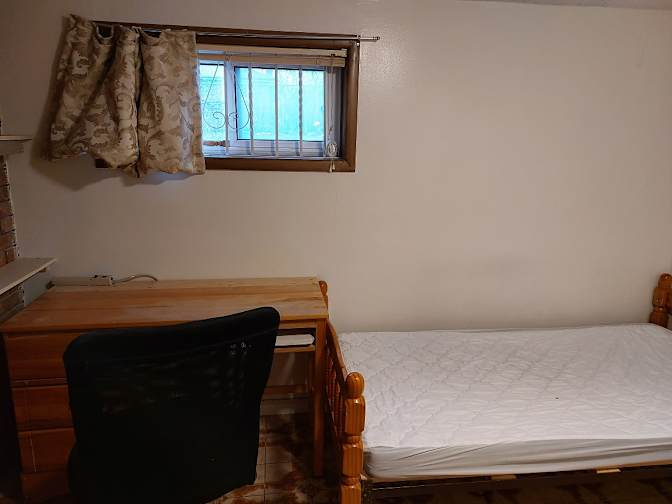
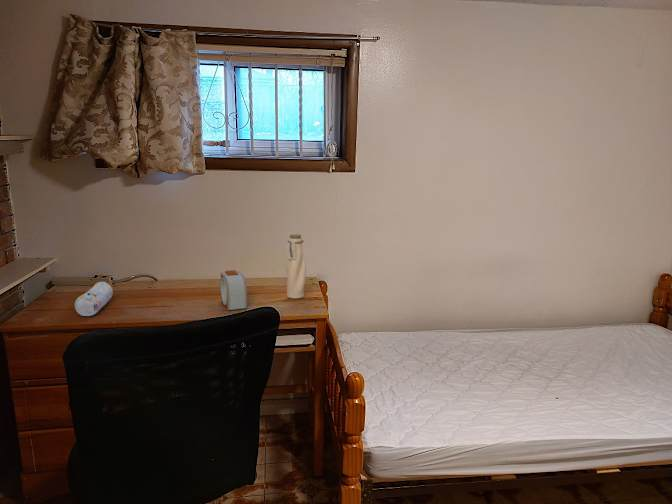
+ pencil case [74,281,114,317]
+ water bottle [285,233,307,299]
+ alarm clock [220,269,248,311]
